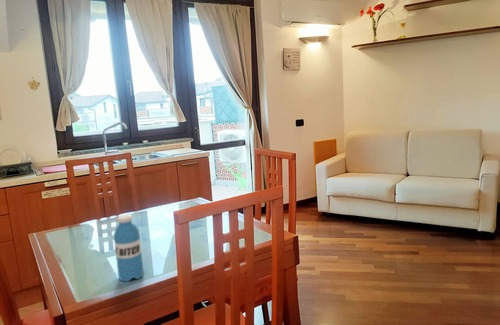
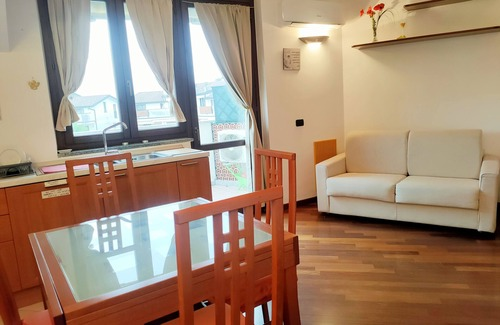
- water bottle [113,214,145,282]
